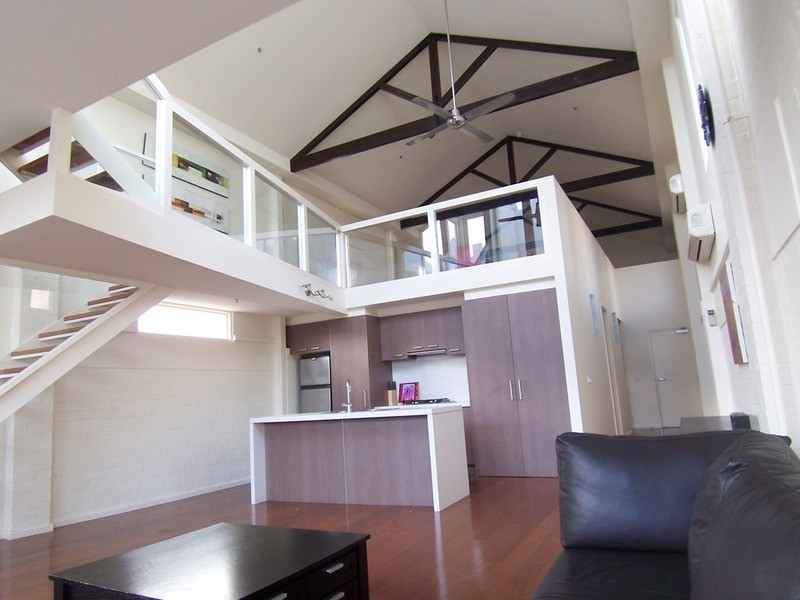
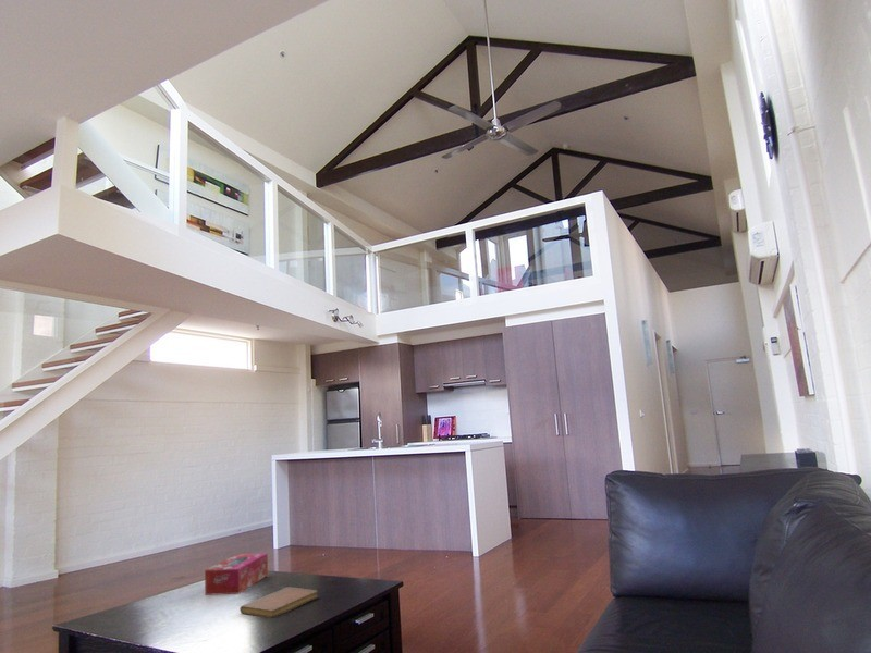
+ tissue box [204,552,269,596]
+ notebook [238,586,319,619]
